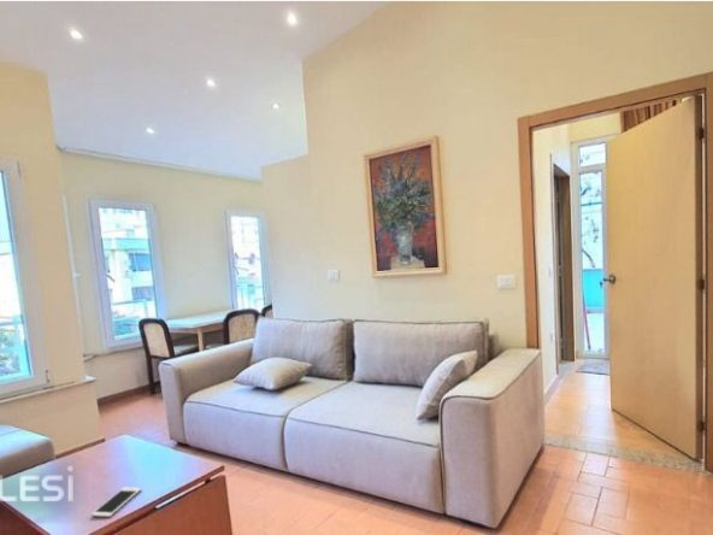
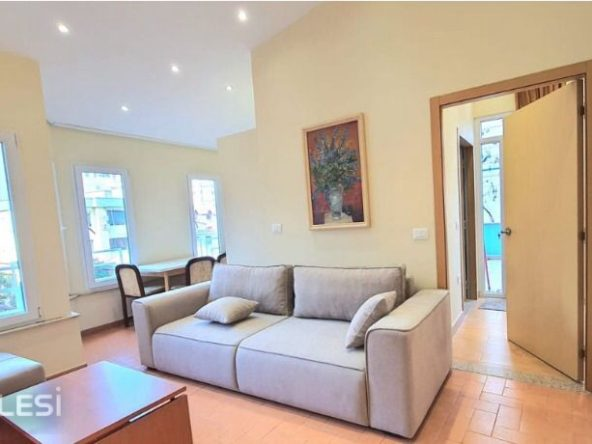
- cell phone [90,487,142,518]
